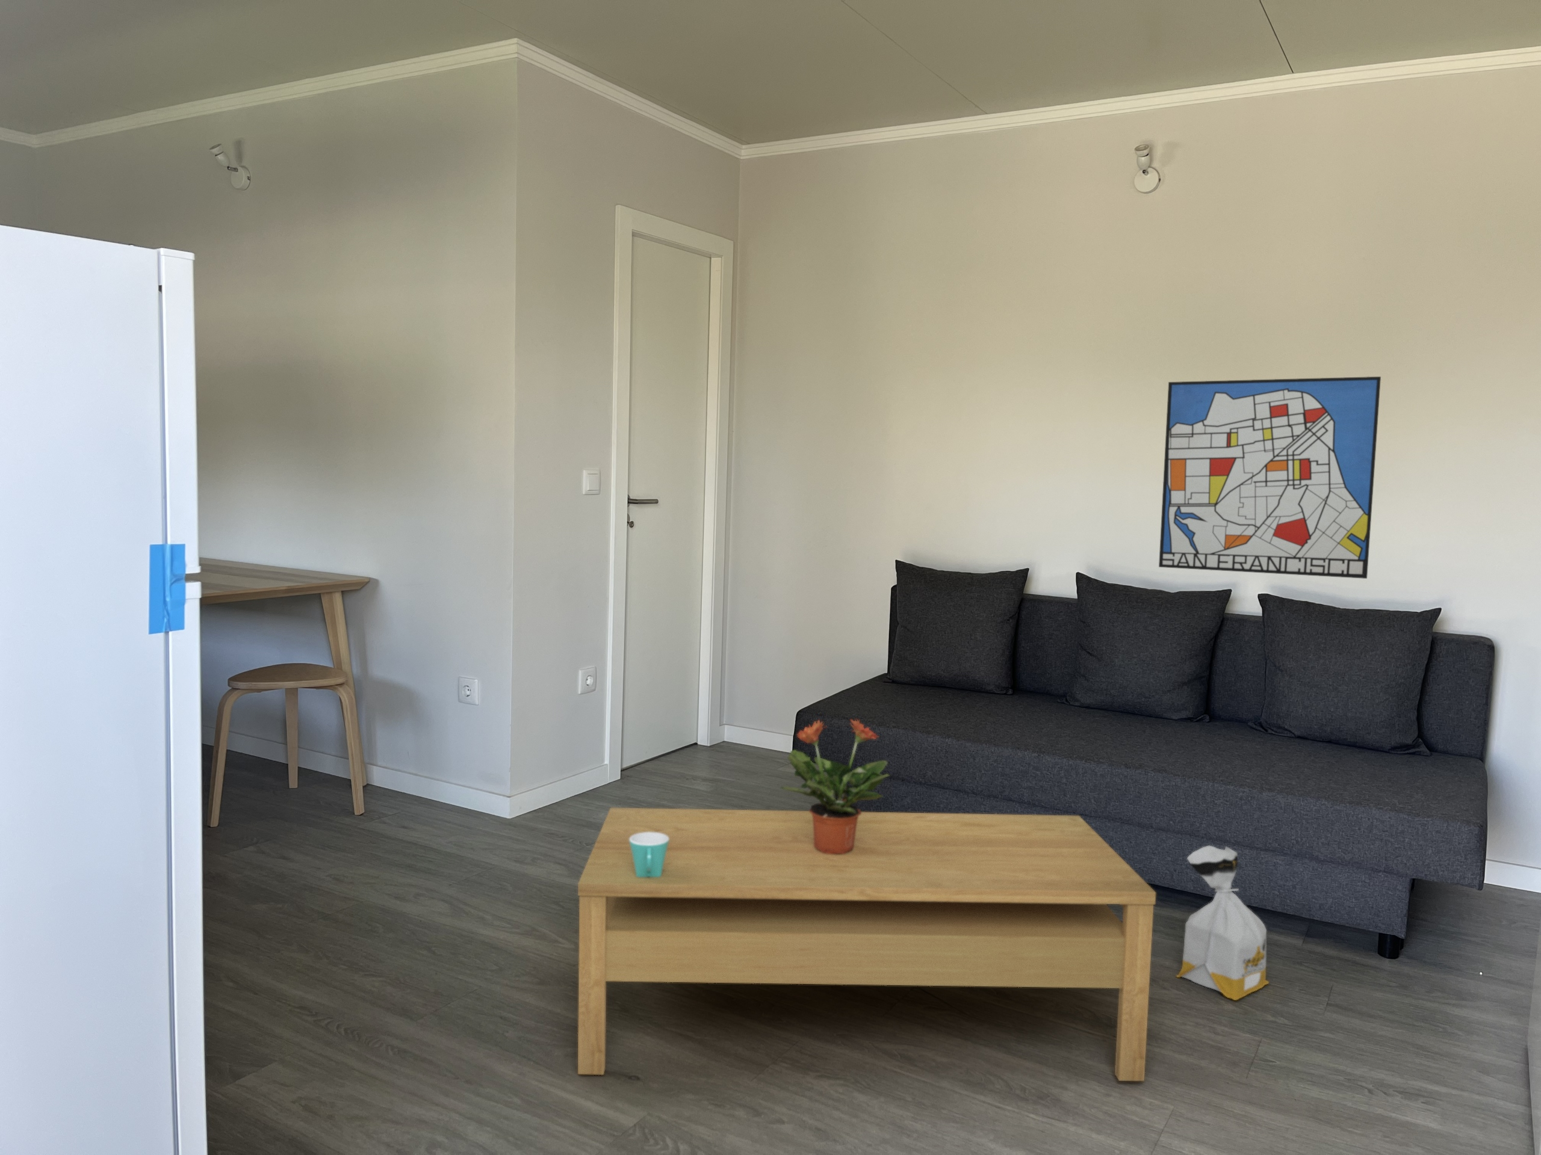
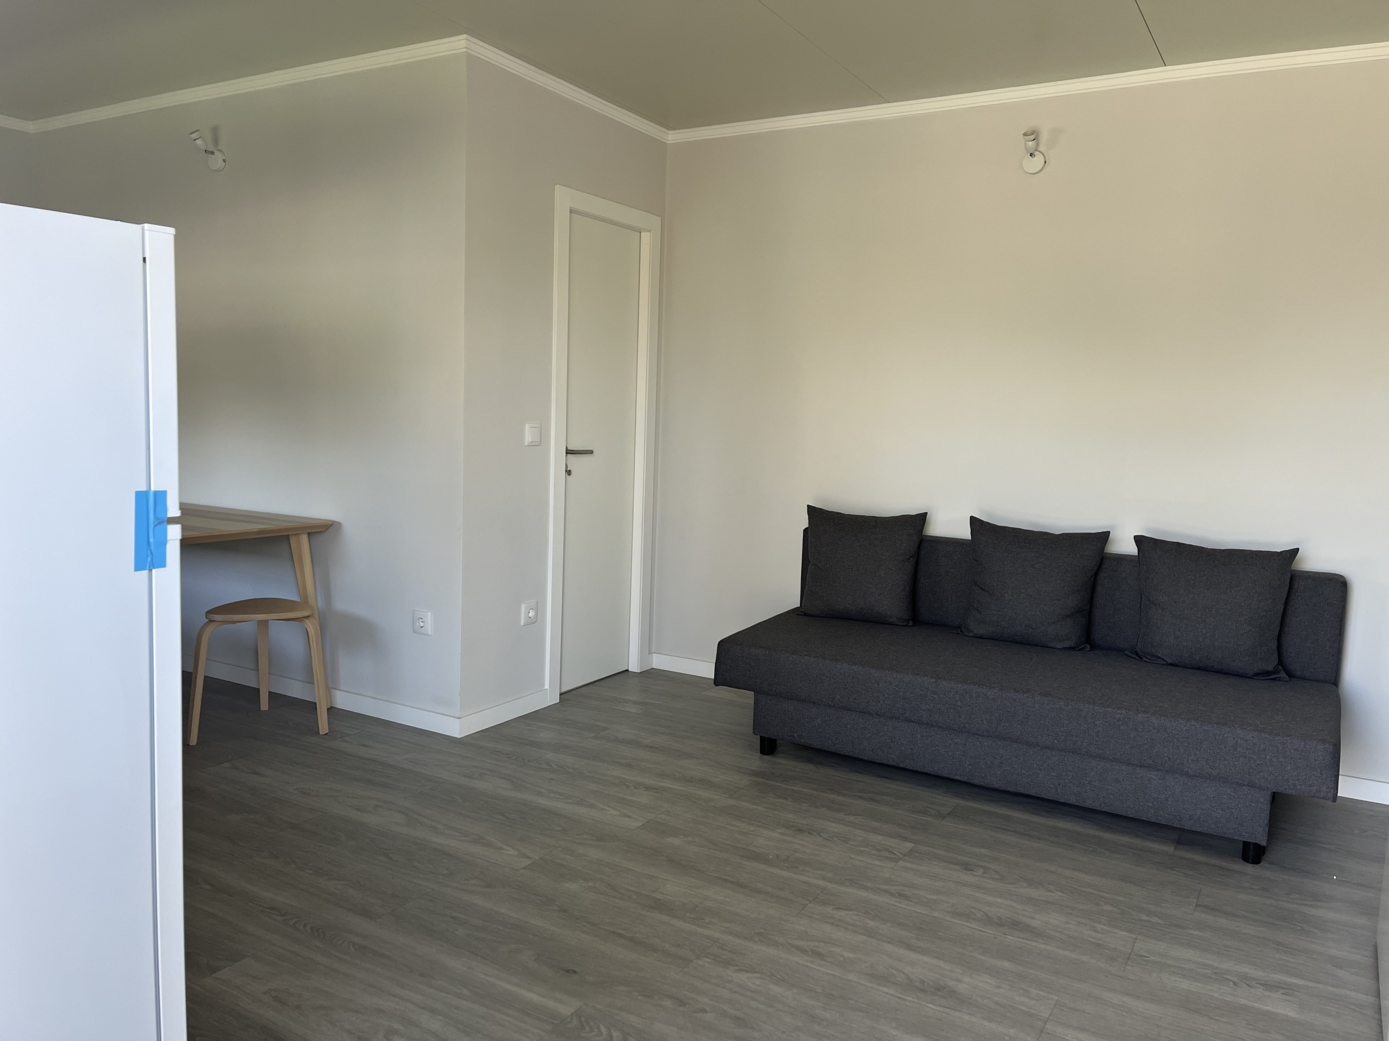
- wall art [1158,376,1382,579]
- potted plant [779,718,891,855]
- bag [1176,846,1269,1001]
- coffee table [578,807,1156,1082]
- mug [629,832,670,877]
